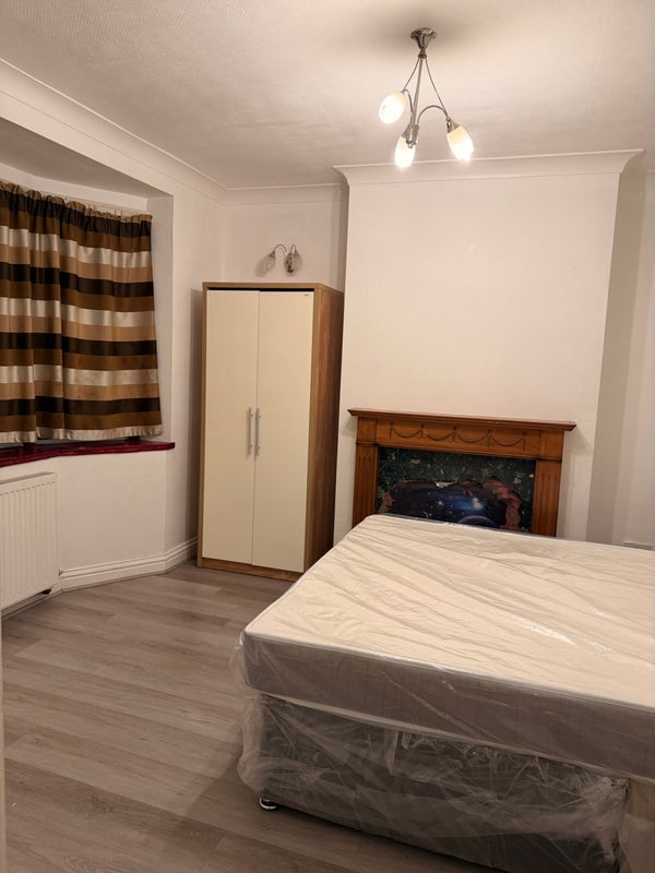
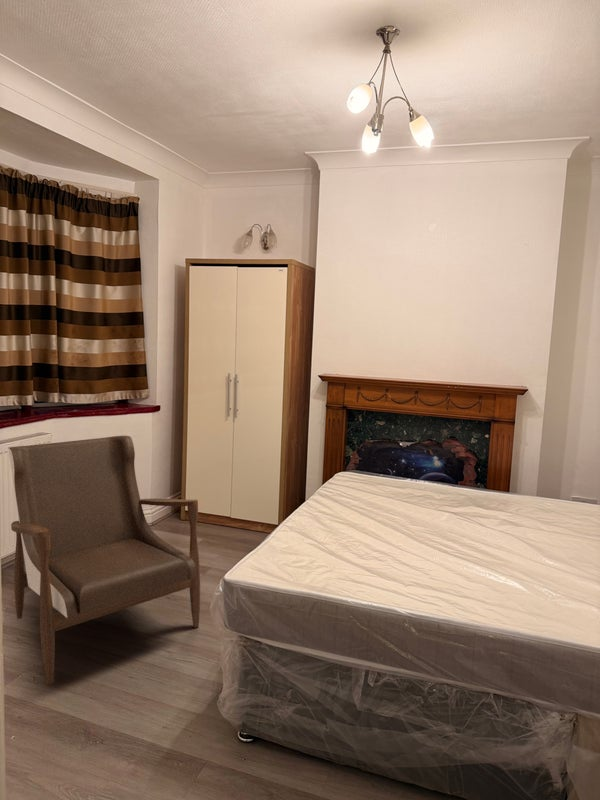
+ armchair [7,435,201,685]
